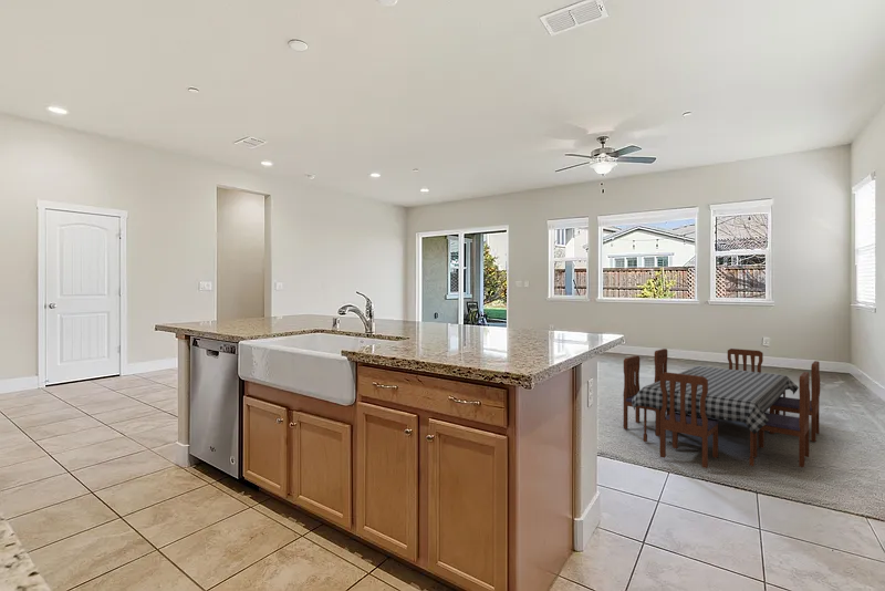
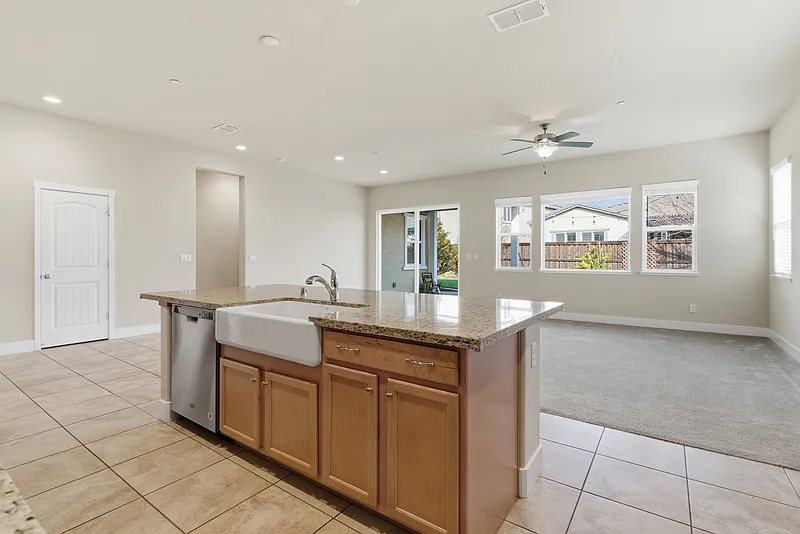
- dining set [623,348,821,469]
